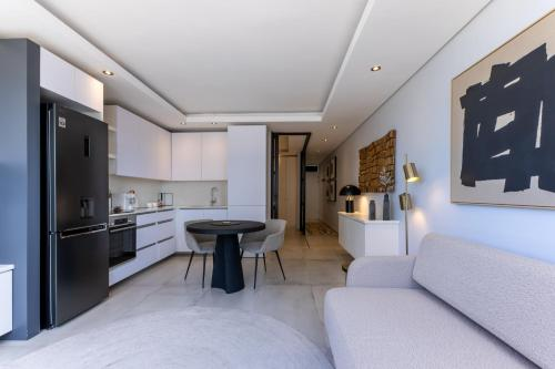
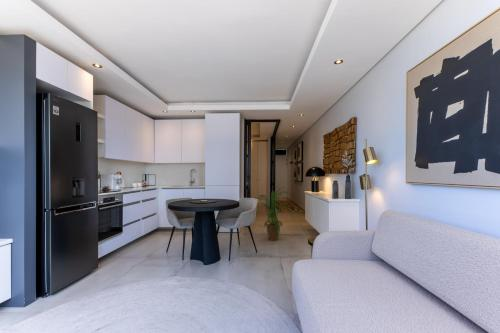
+ house plant [256,186,290,242]
